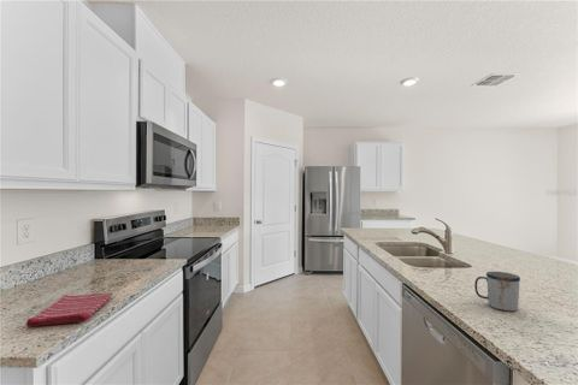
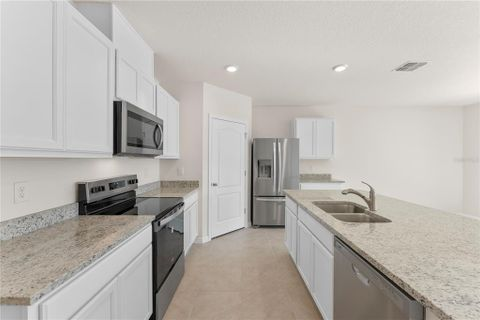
- mug [473,271,521,313]
- dish towel [25,292,113,328]
